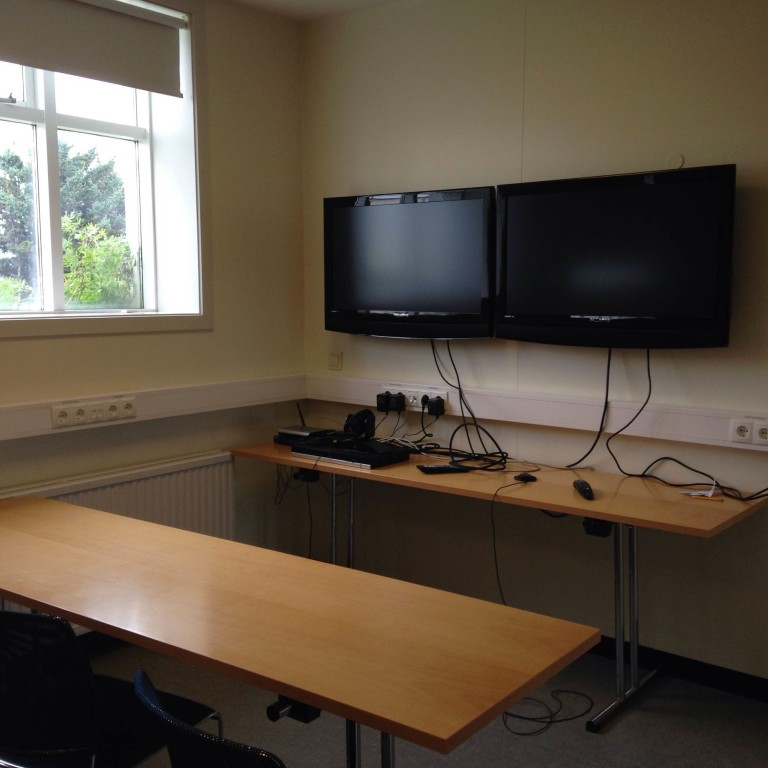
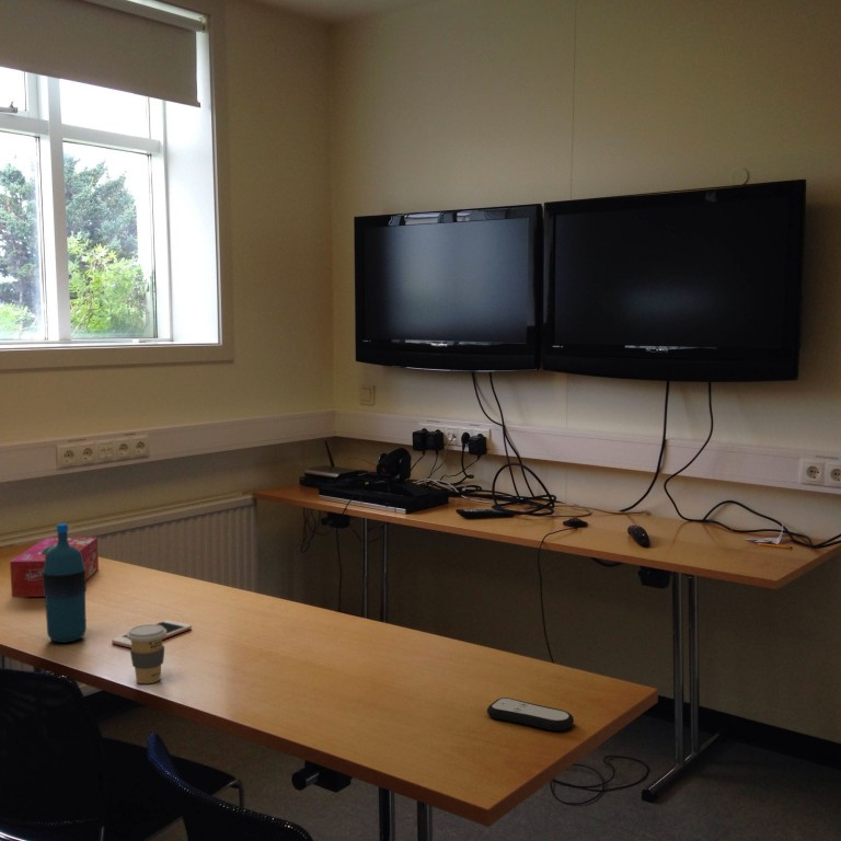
+ tissue box [9,535,100,598]
+ coffee cup [126,623,166,684]
+ cell phone [111,619,193,649]
+ remote control [486,696,575,731]
+ water bottle [43,522,88,644]
